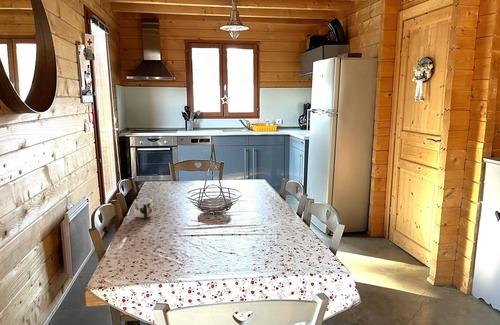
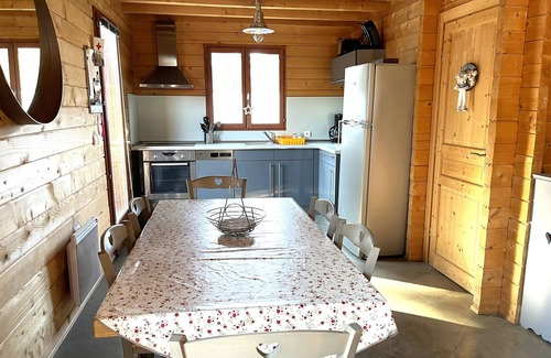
- mug [133,196,155,219]
